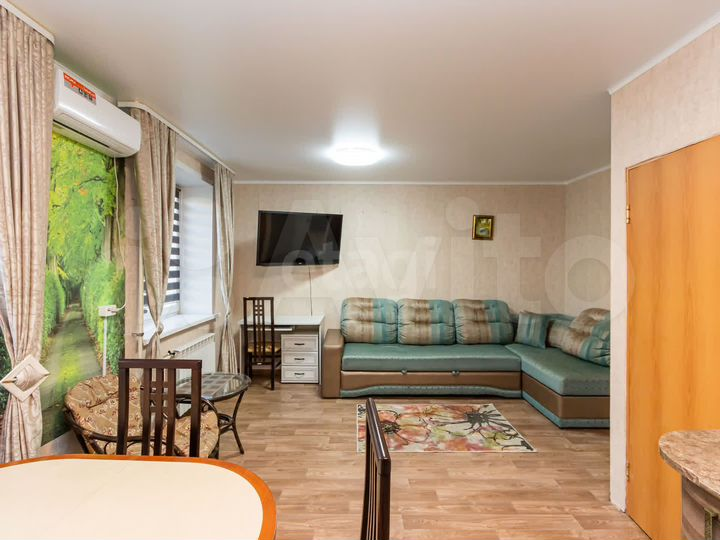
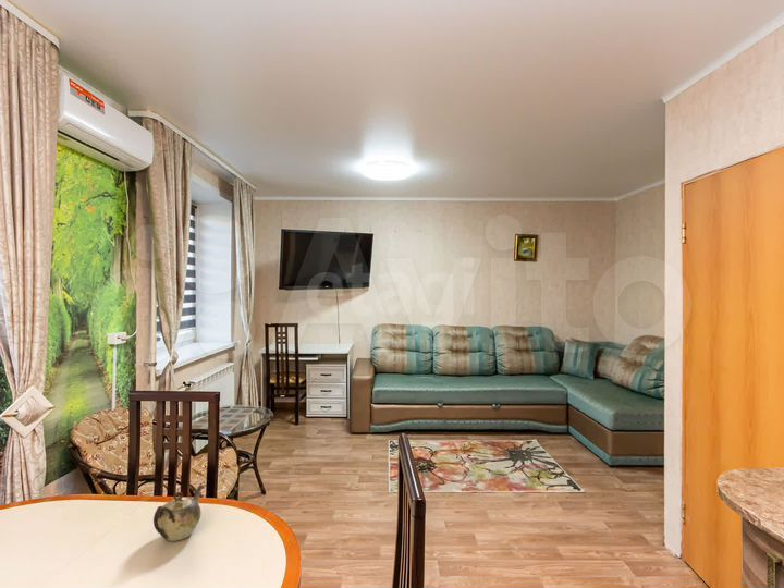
+ teapot [152,483,206,542]
